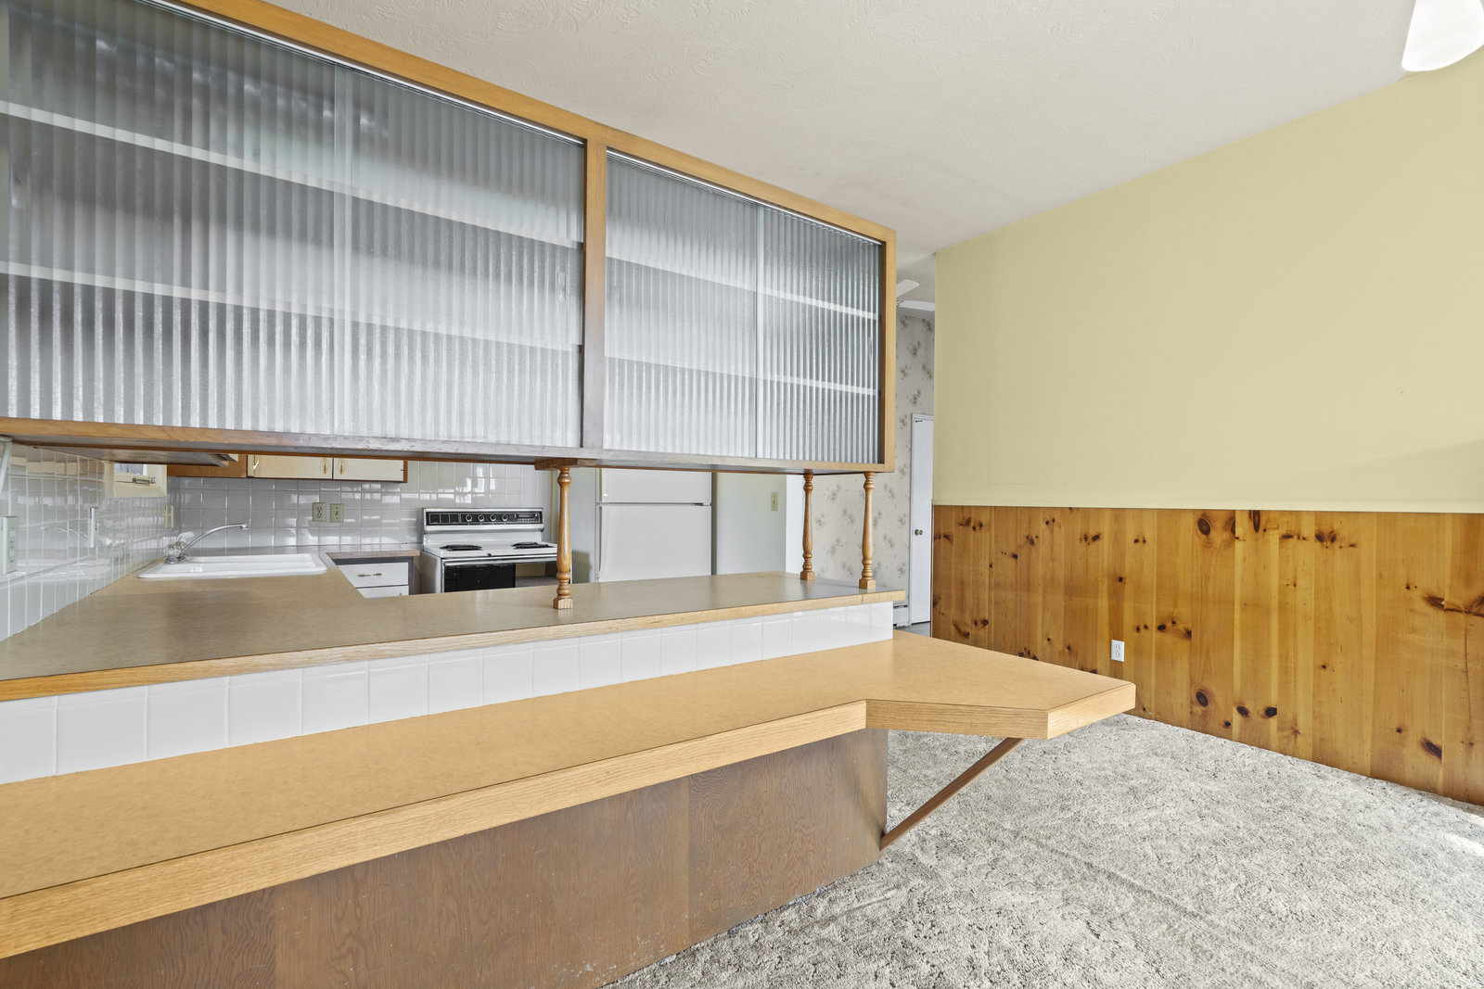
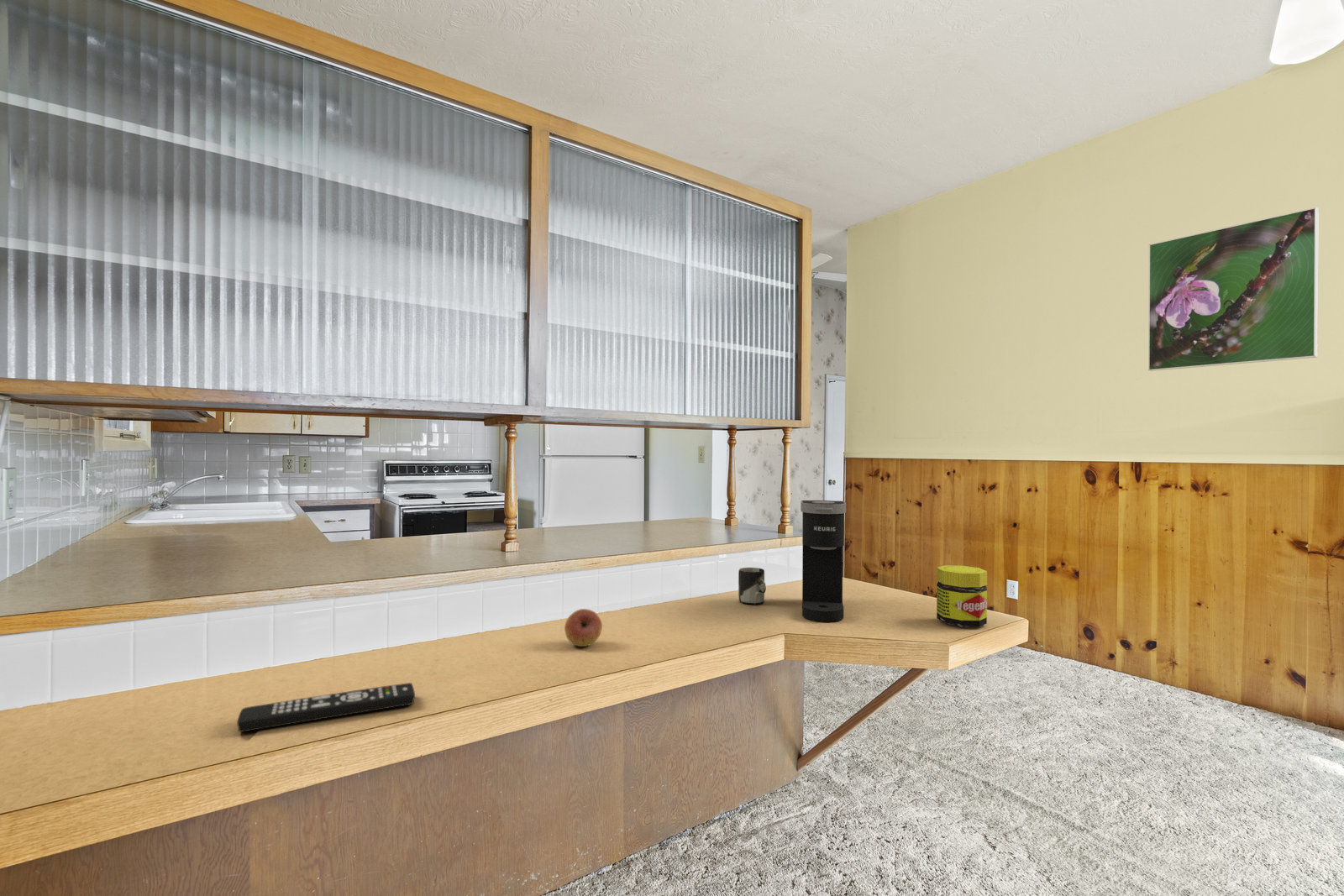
+ jar [936,564,988,628]
+ remote control [237,682,416,733]
+ coffee maker [800,500,847,623]
+ cup [738,567,767,605]
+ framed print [1147,207,1320,372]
+ fruit [564,608,603,647]
